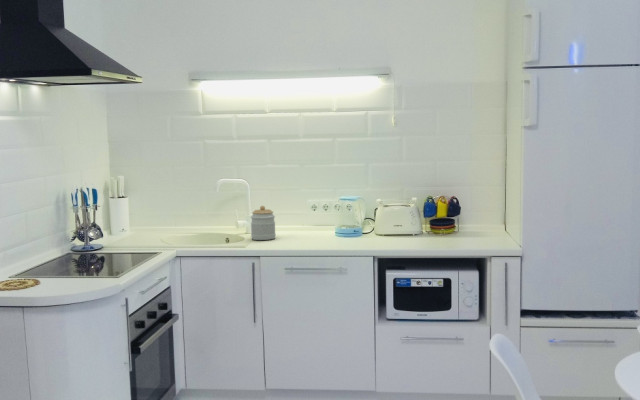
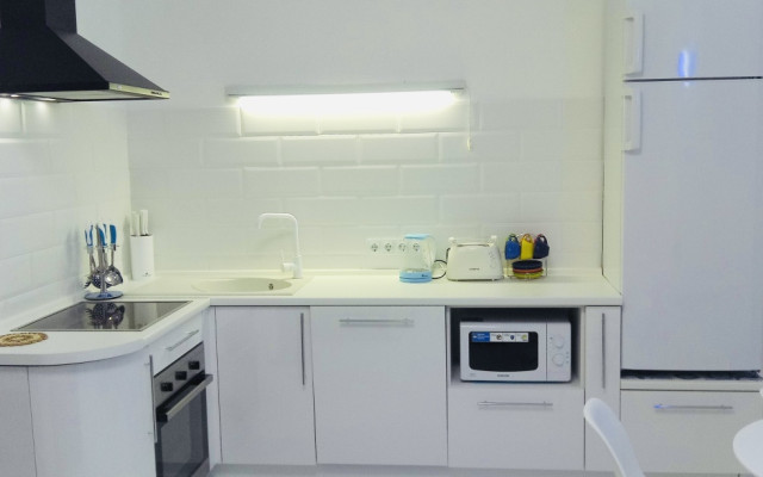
- jar [250,205,277,241]
